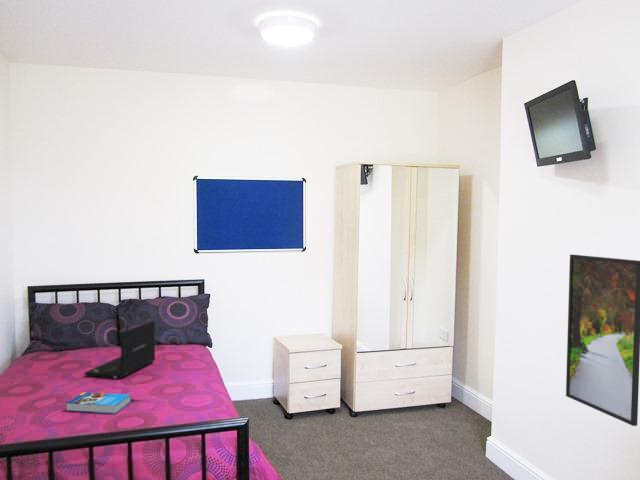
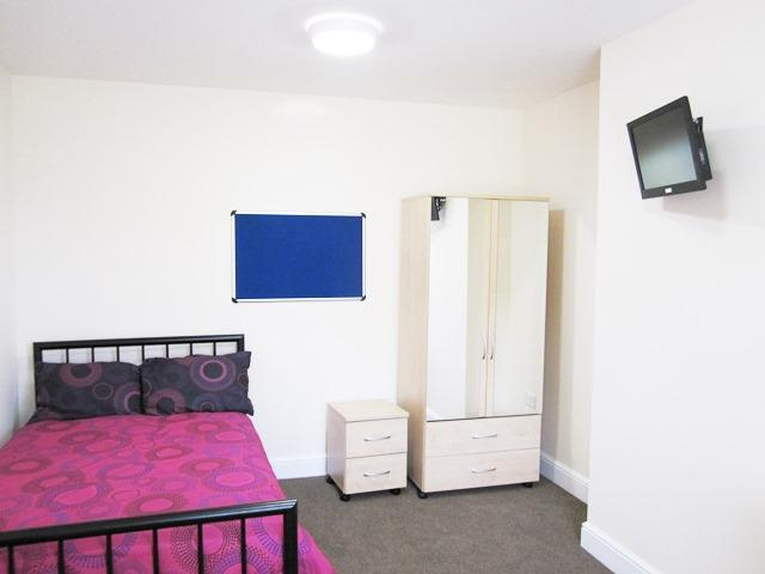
- laptop [83,320,156,380]
- book [65,391,132,415]
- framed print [565,254,640,427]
